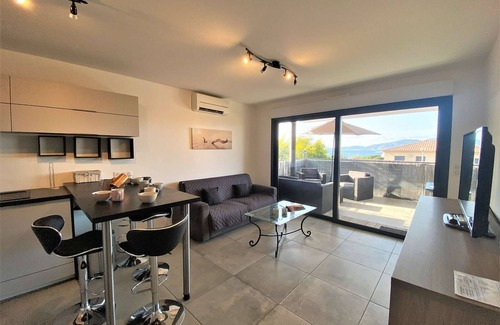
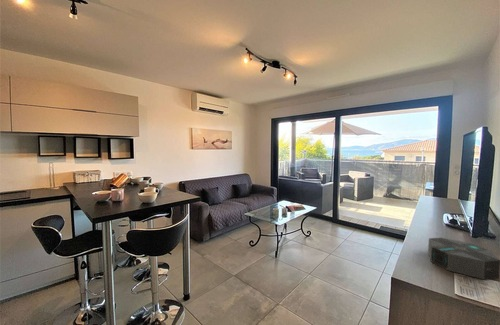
+ speaker [427,237,500,281]
